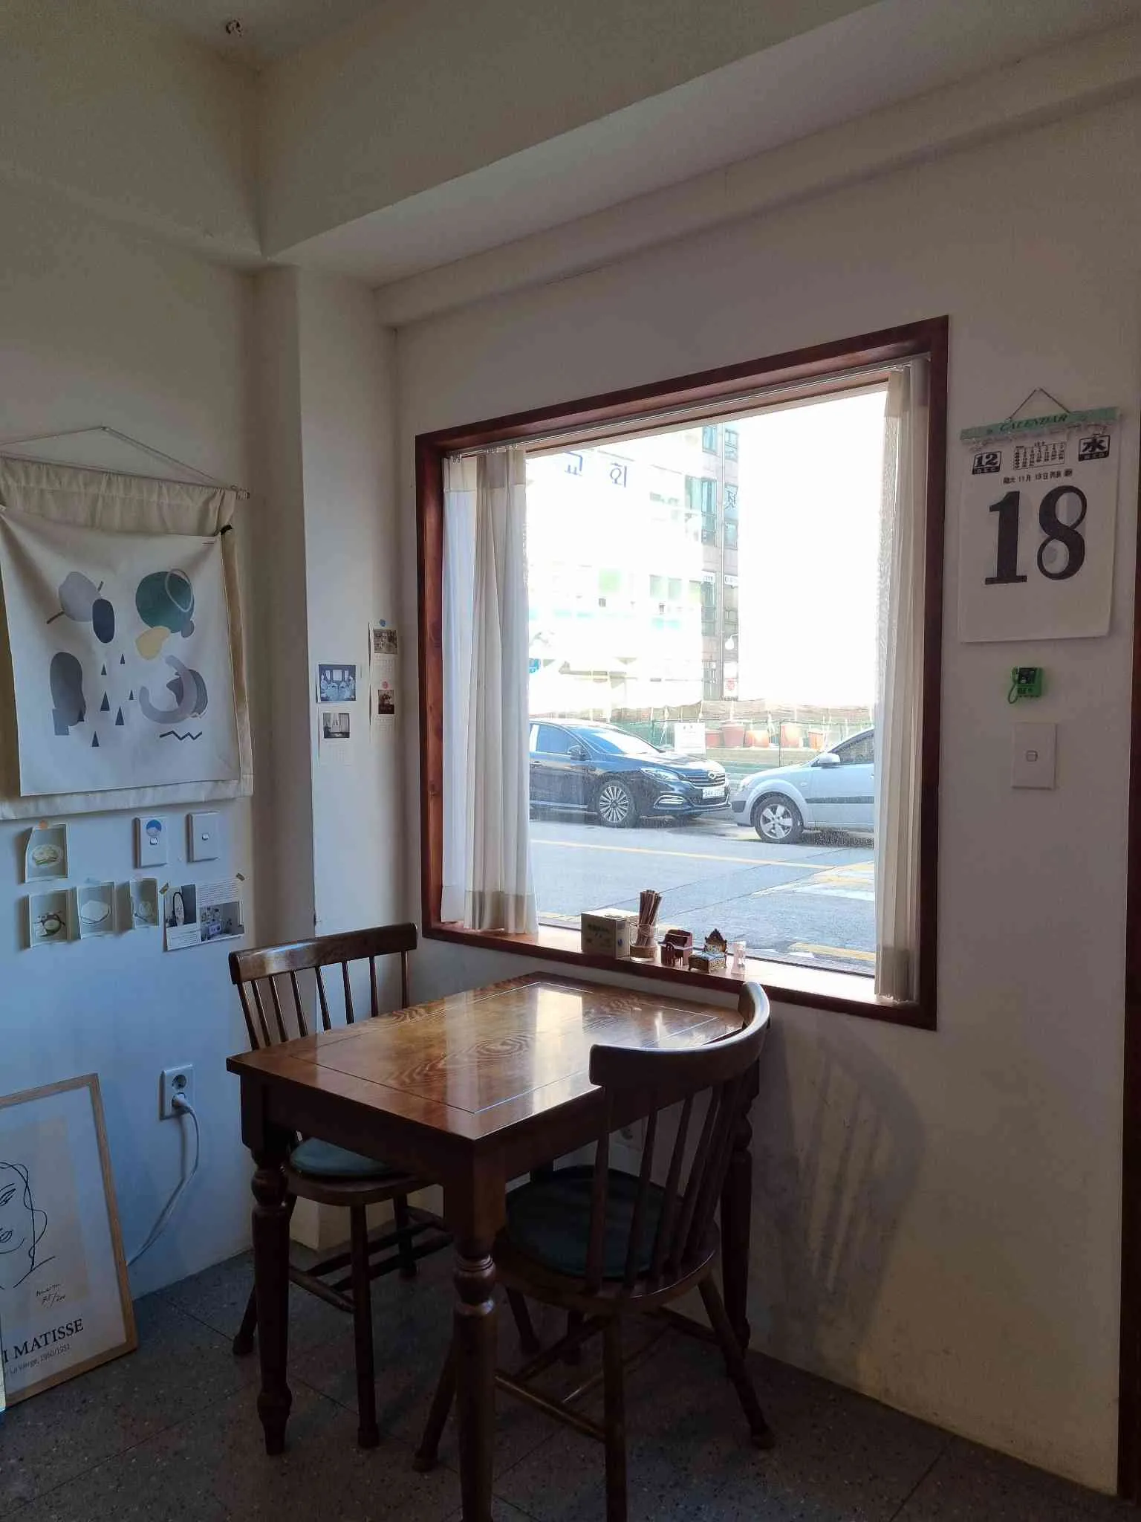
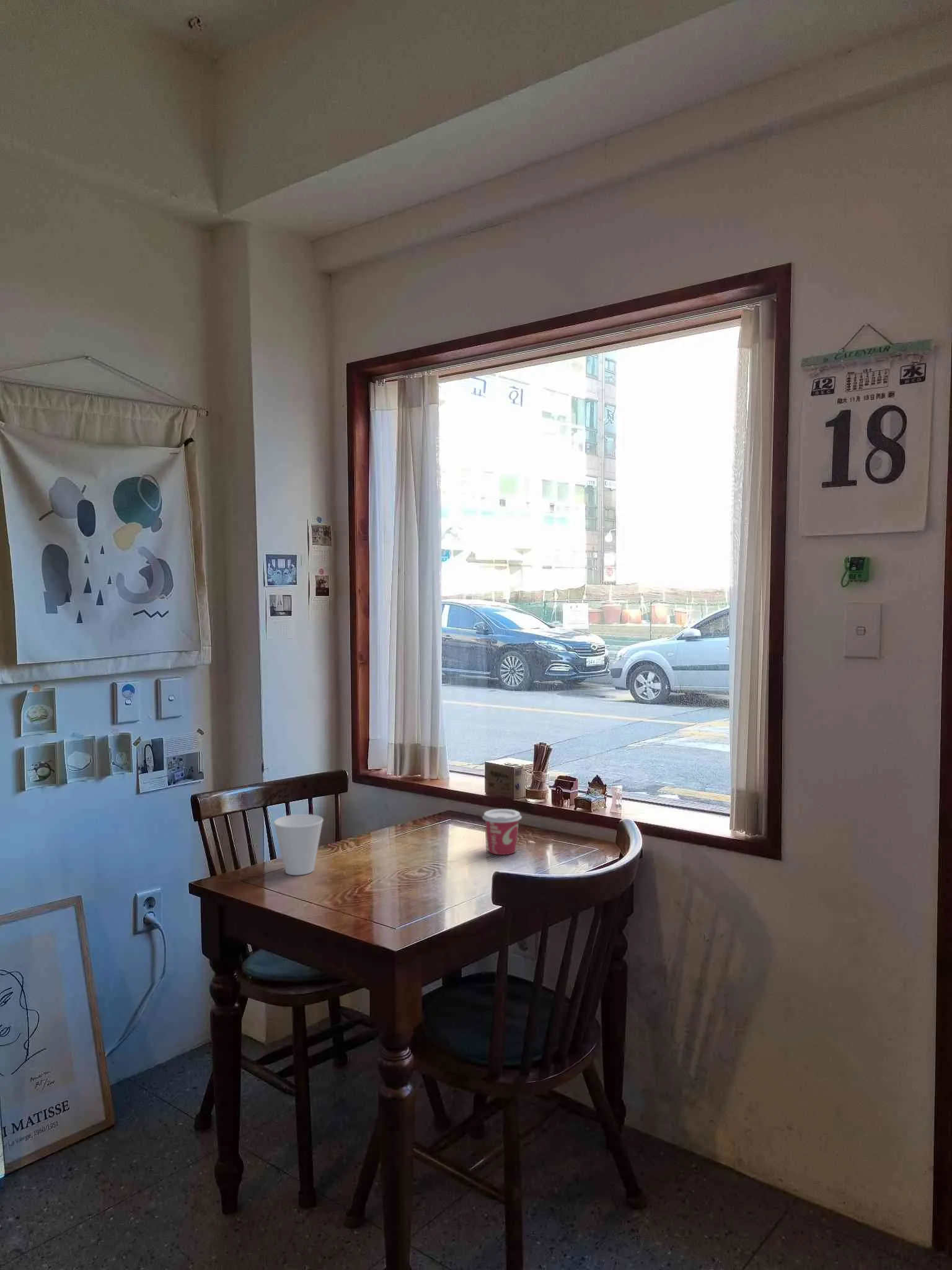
+ cup [273,814,324,876]
+ cup [482,809,522,855]
